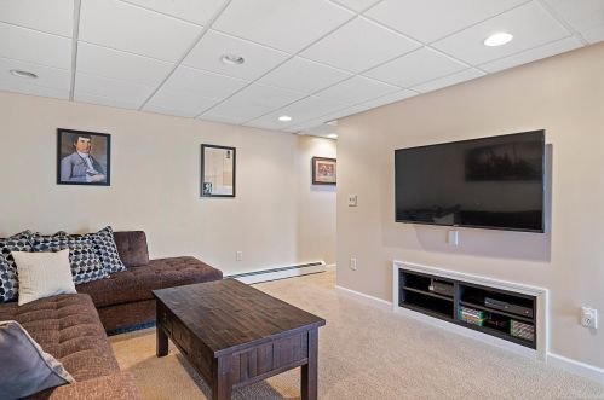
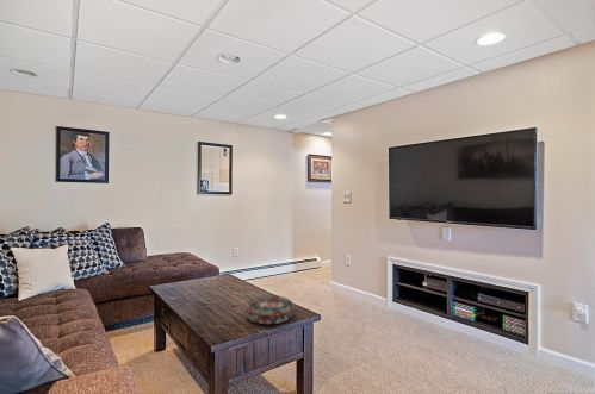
+ decorative bowl [244,294,296,325]
